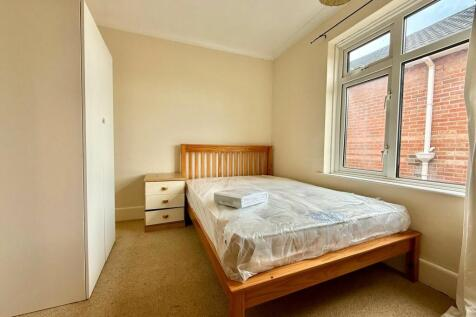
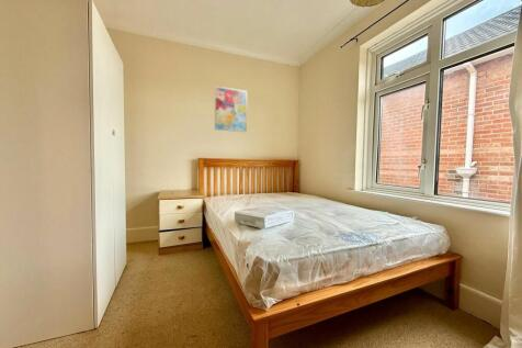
+ wall art [214,86,248,133]
